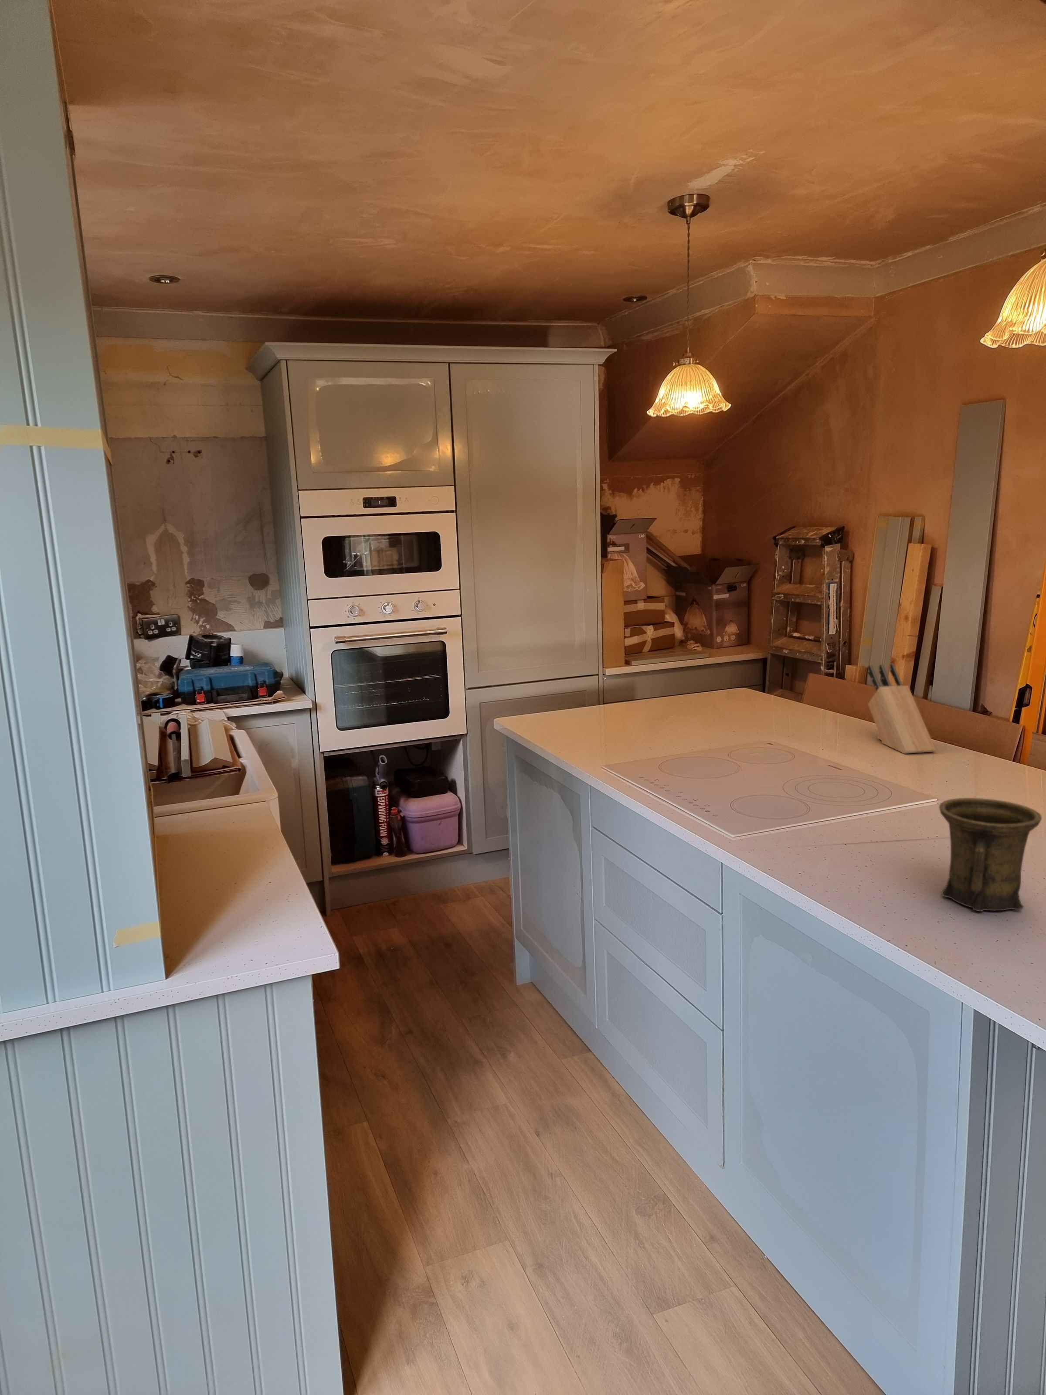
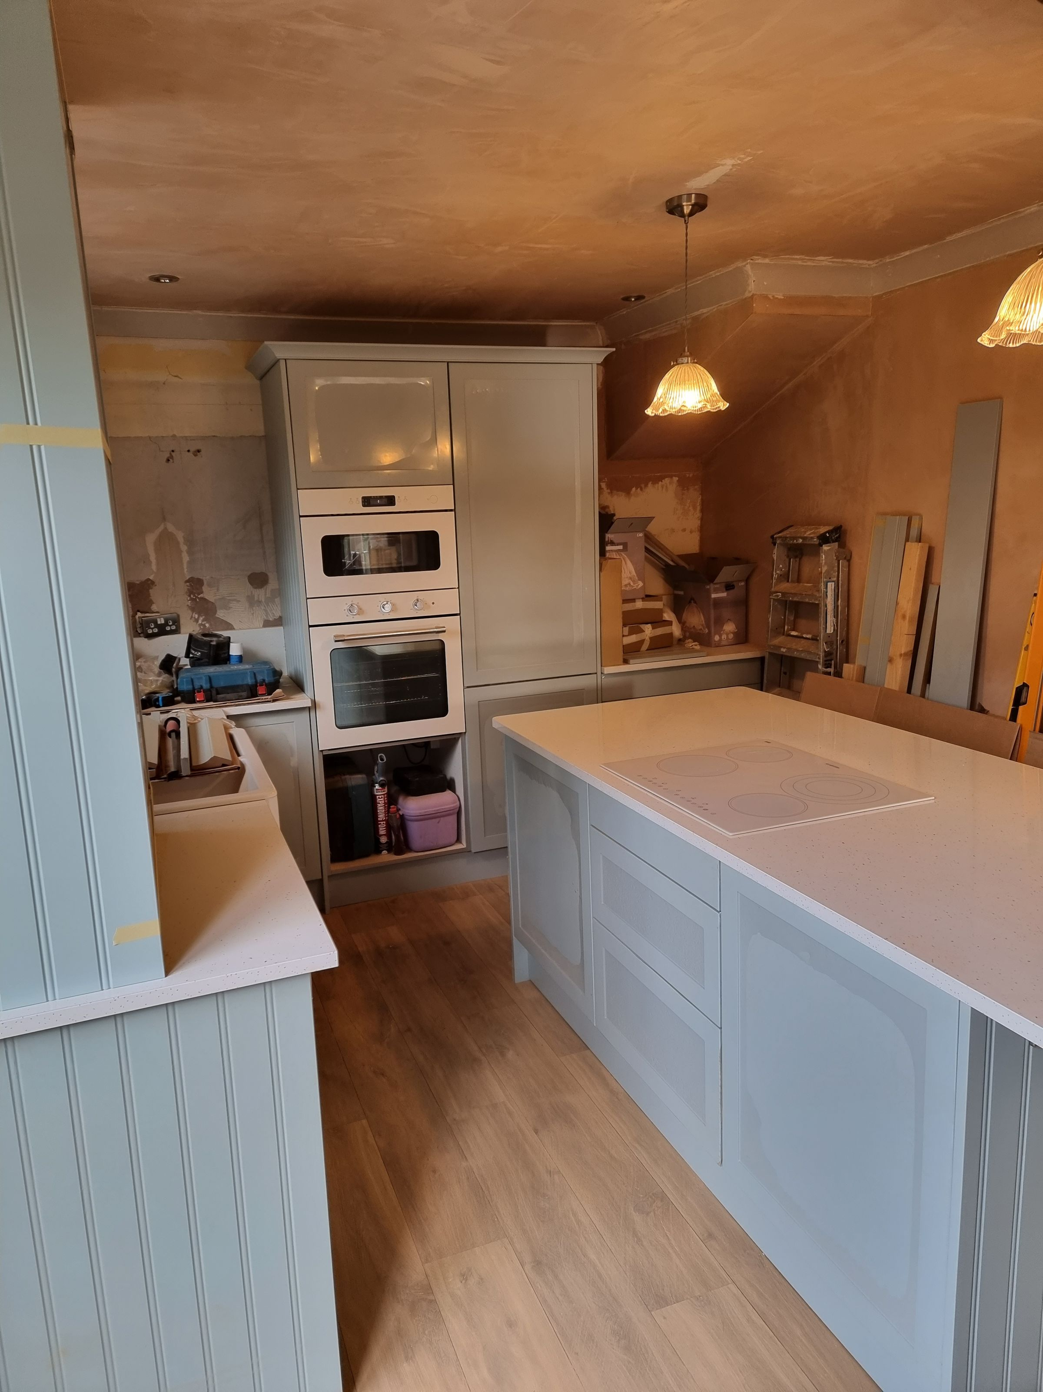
- mug [938,797,1043,912]
- knife block [867,663,936,755]
